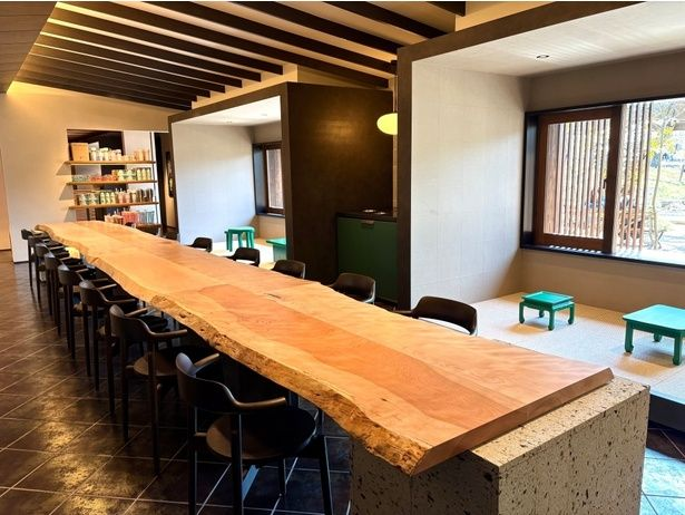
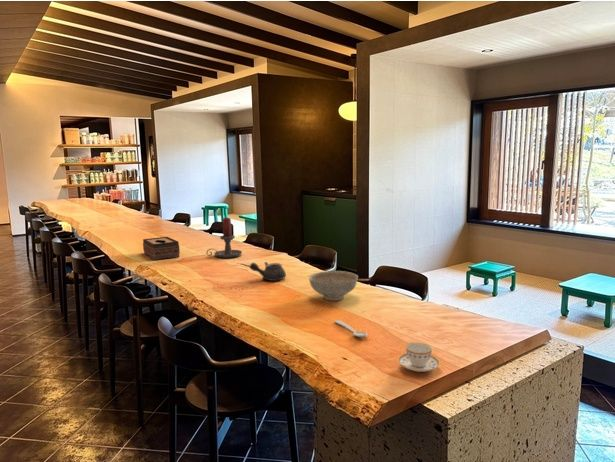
+ teacup [397,341,441,373]
+ teapot [249,261,287,282]
+ decorative bowl [307,270,359,302]
+ candle holder [205,217,243,259]
+ tissue box [142,236,181,261]
+ spoon [333,319,369,338]
